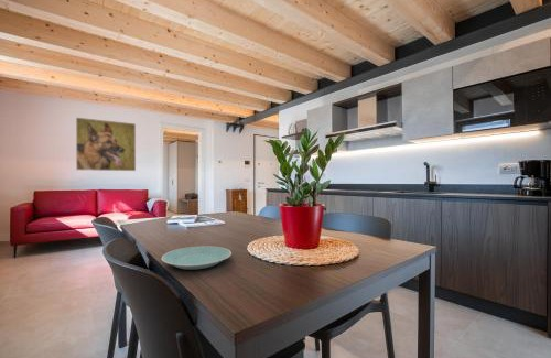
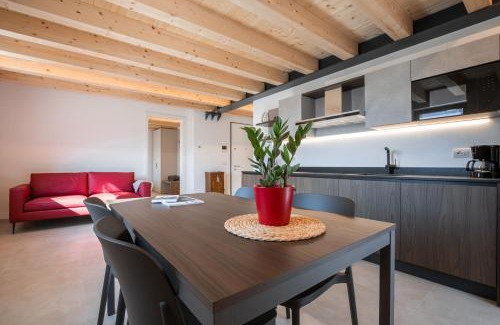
- plate [161,245,233,270]
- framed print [75,117,137,172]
